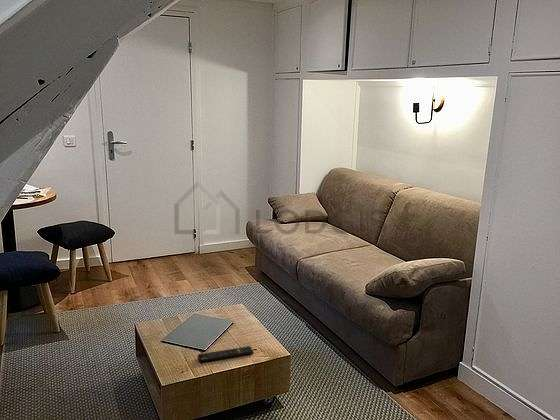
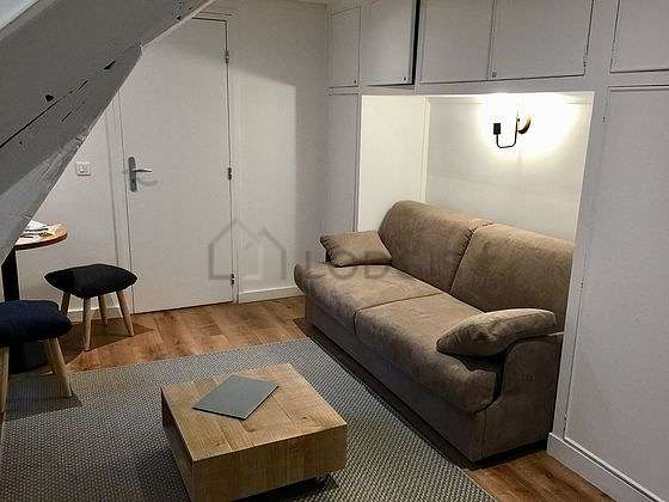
- remote control [197,345,254,363]
